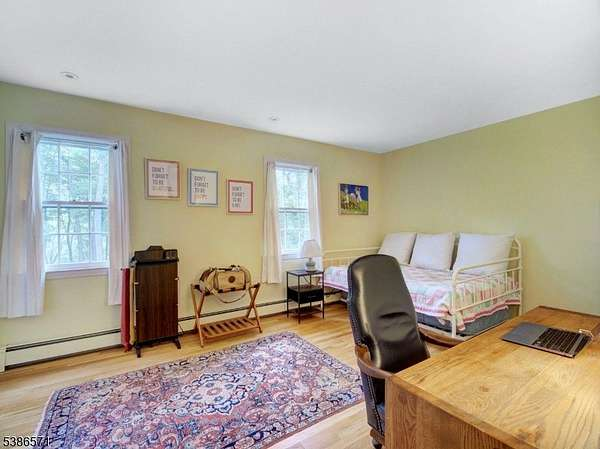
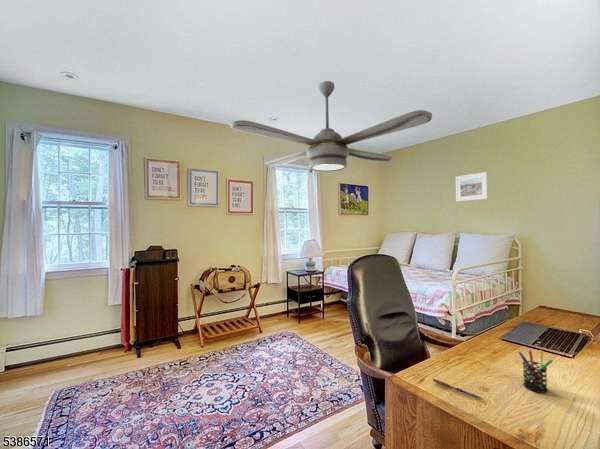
+ pen [432,378,483,401]
+ ceiling fan [229,80,433,172]
+ pen holder [517,349,554,394]
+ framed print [455,171,489,202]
